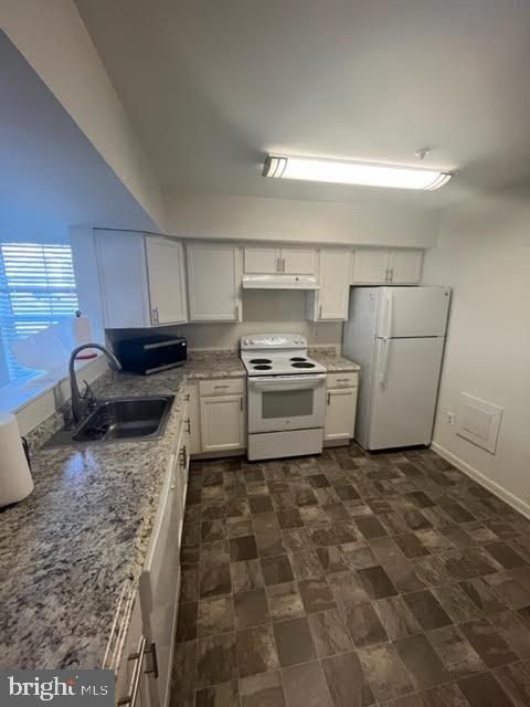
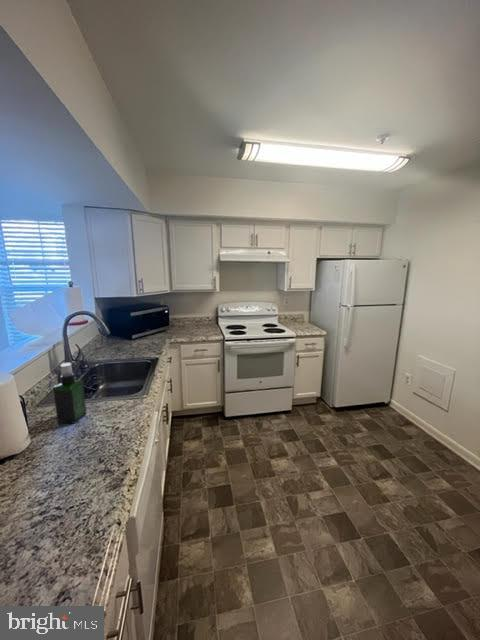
+ spray bottle [52,362,87,425]
